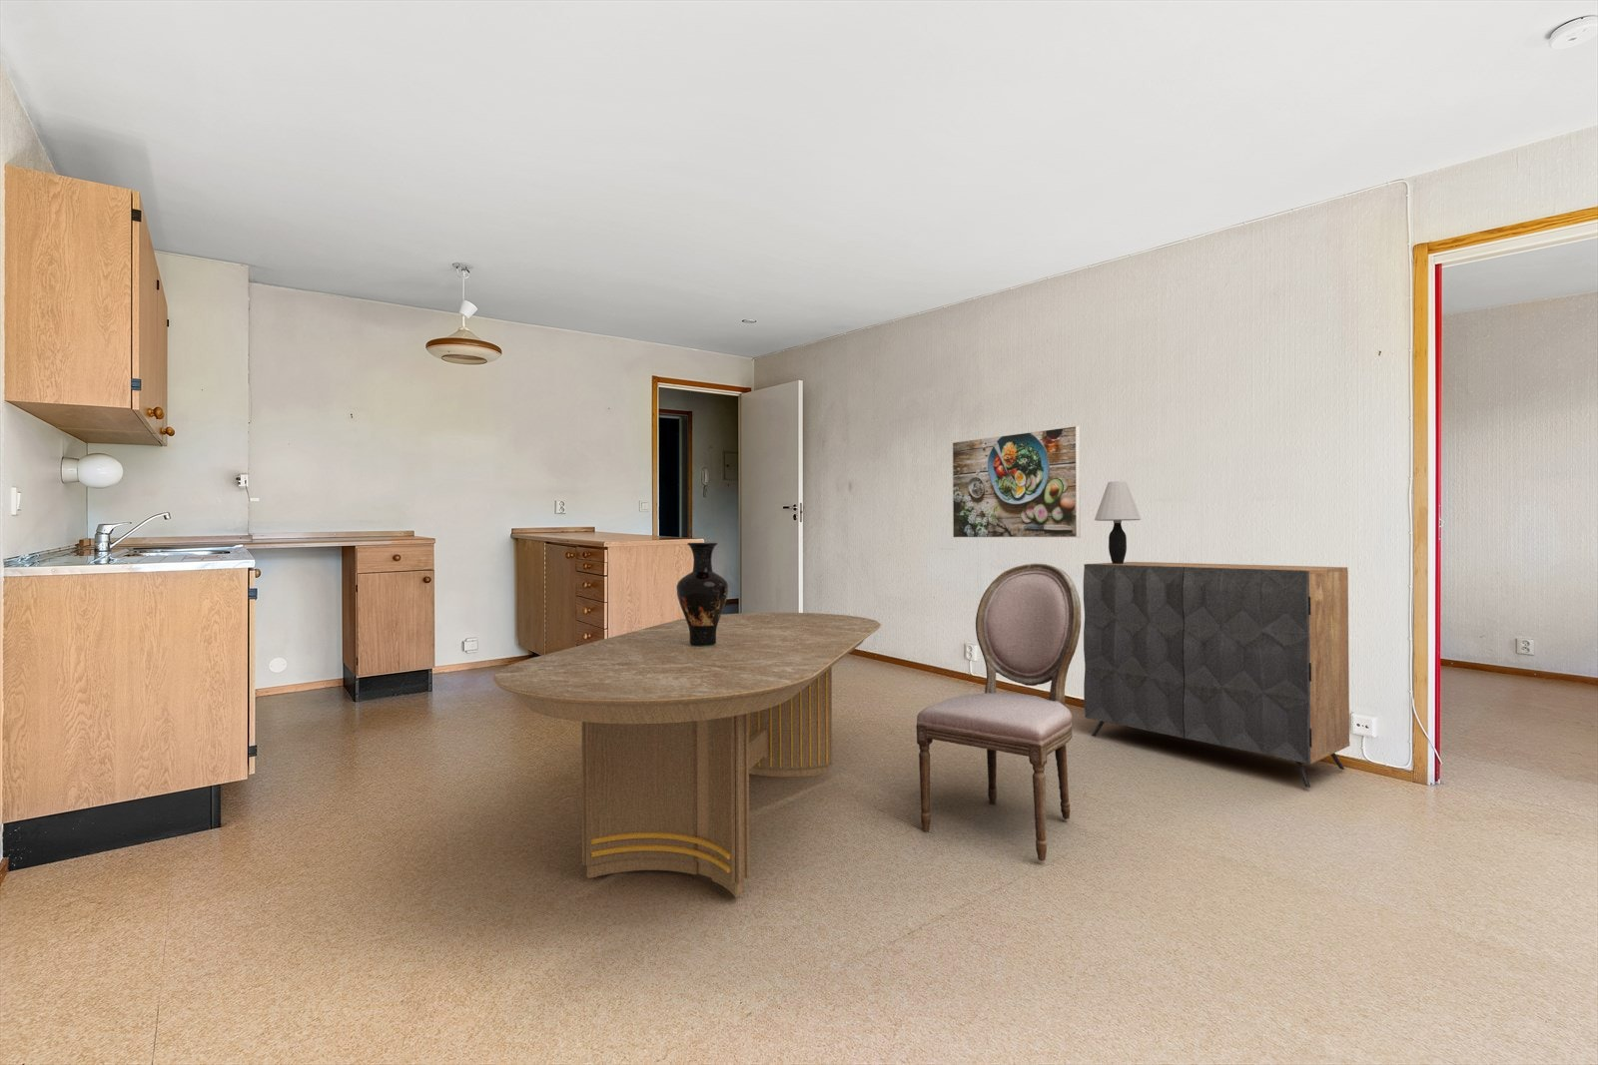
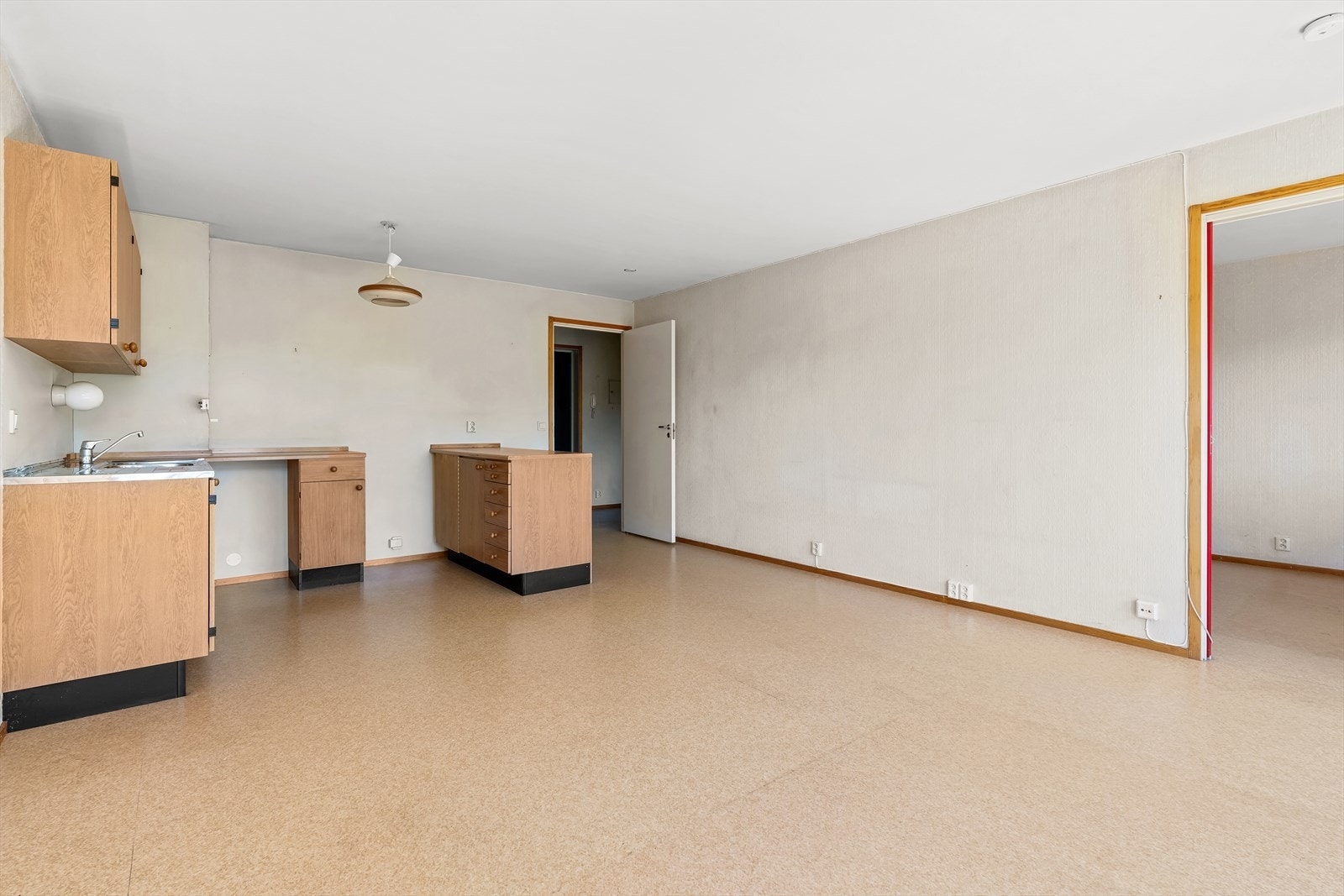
- dining chair [916,562,1082,863]
- dining table [492,612,882,899]
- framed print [952,426,1081,538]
- dresser [1083,561,1351,788]
- vase [677,542,729,647]
- table lamp [1094,480,1141,563]
